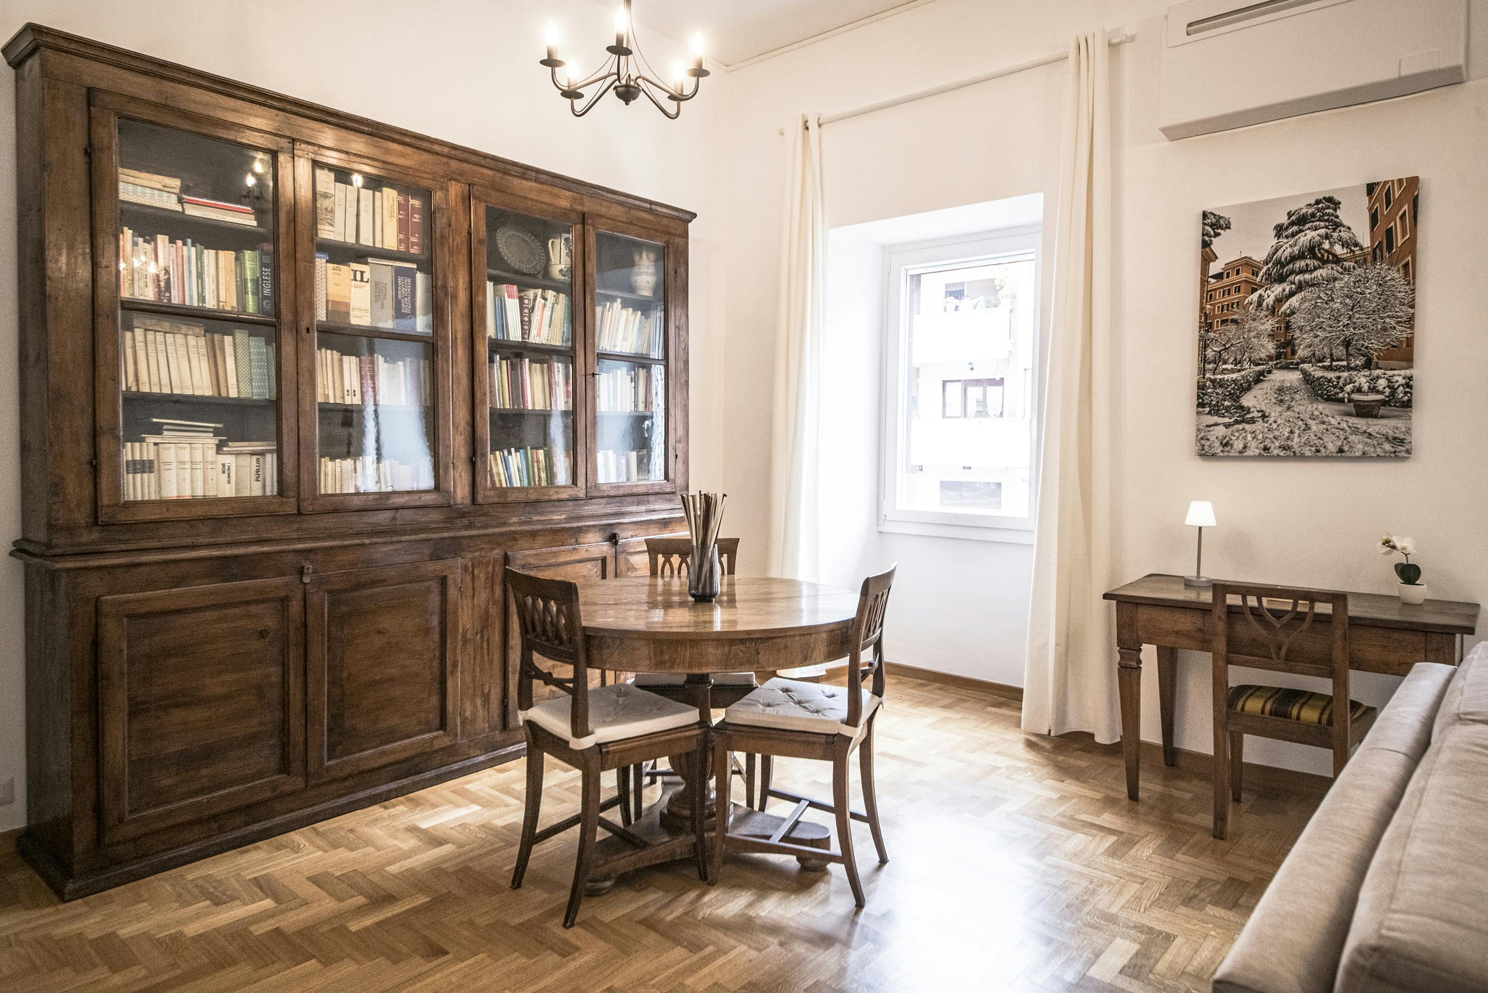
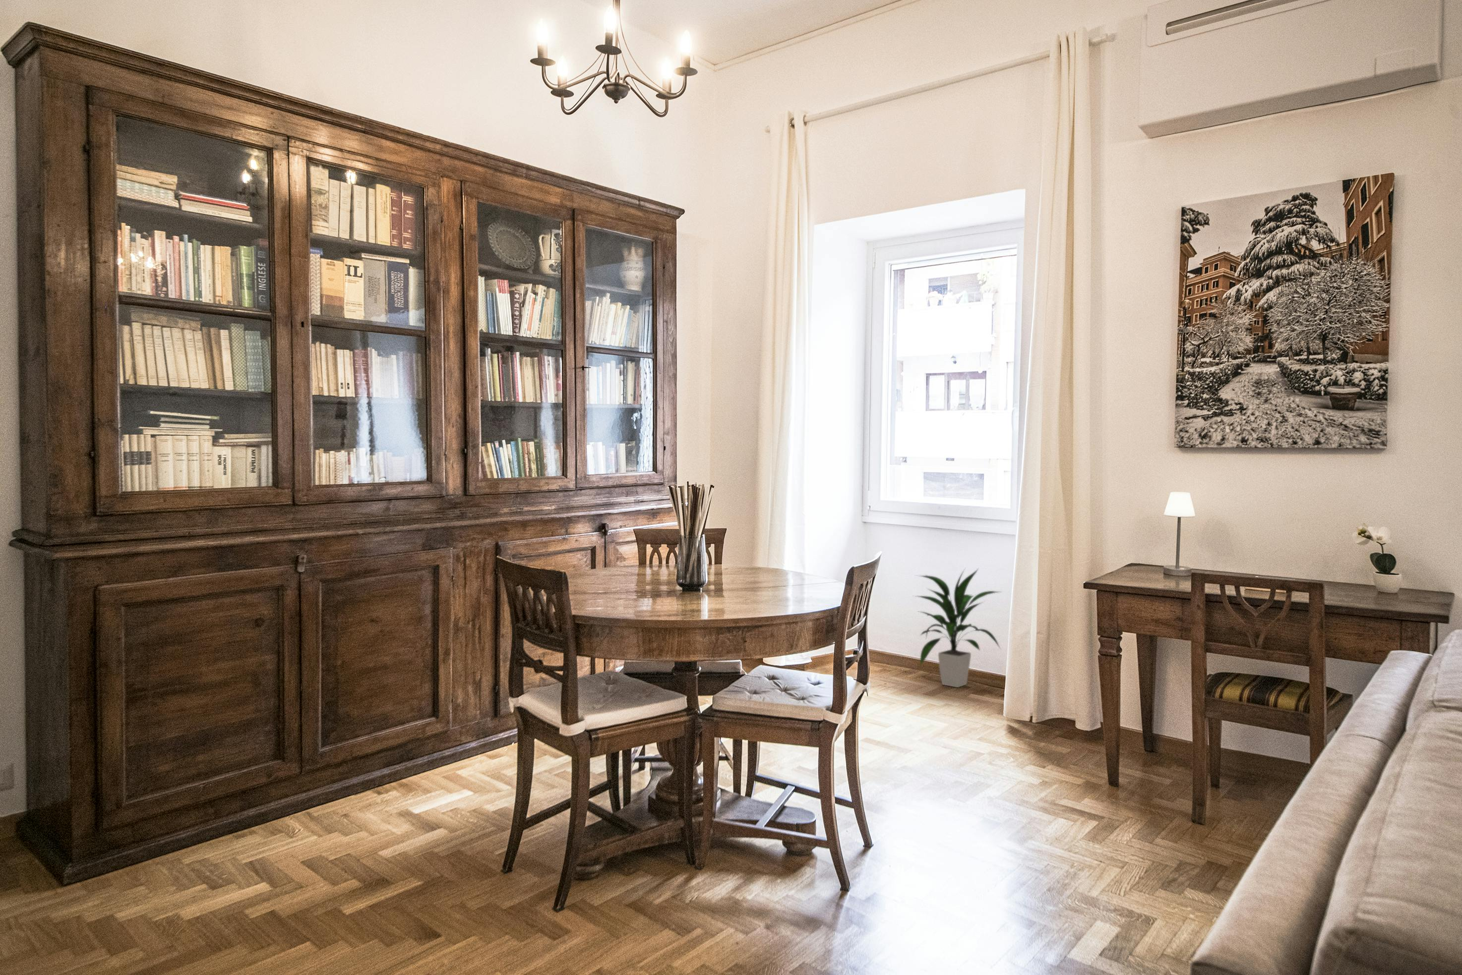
+ indoor plant [913,568,1004,688]
